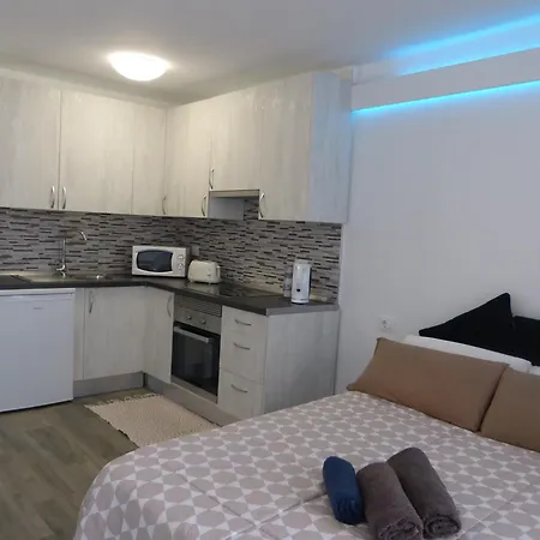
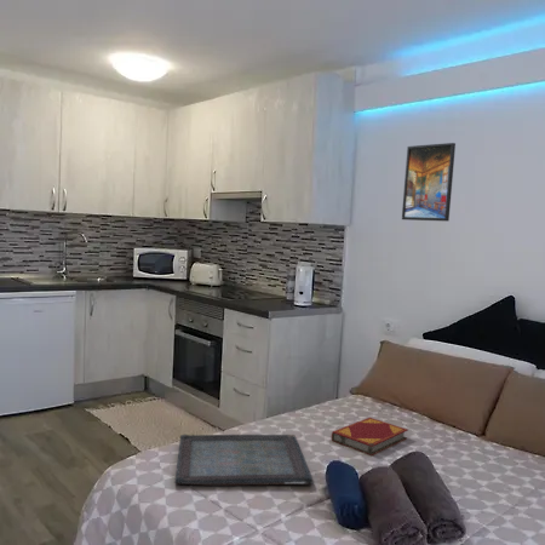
+ serving tray [173,434,315,486]
+ hardback book [331,417,409,457]
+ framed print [401,142,457,223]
